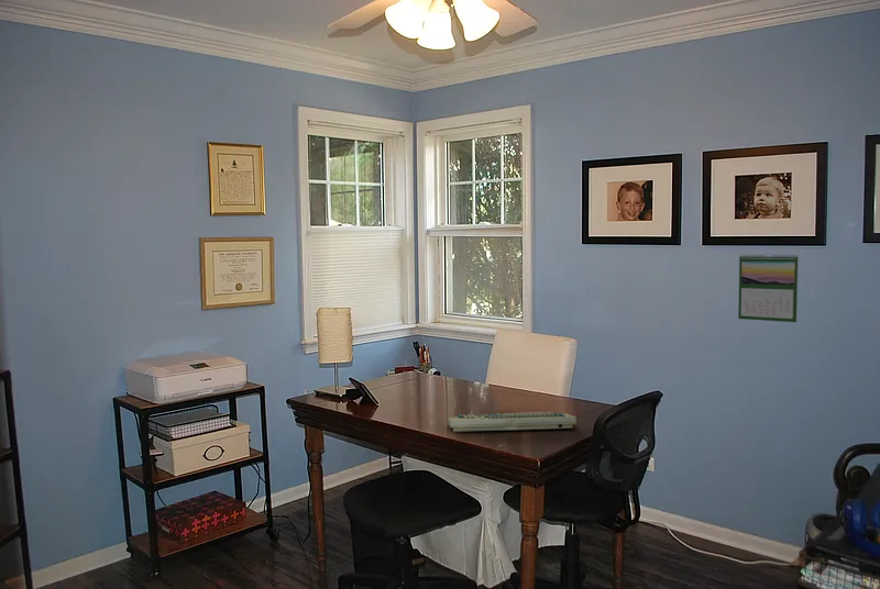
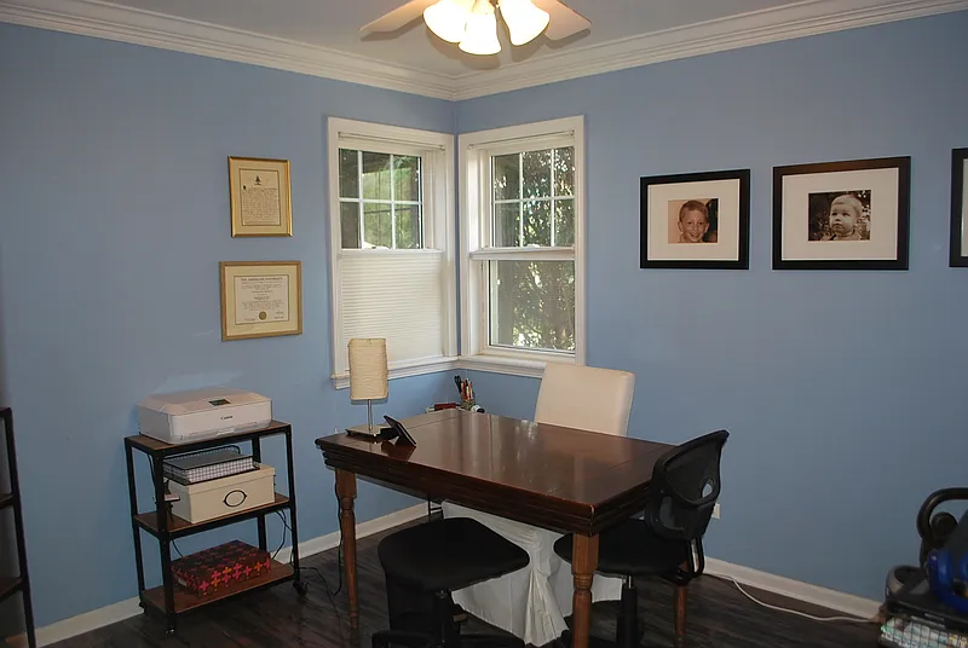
- calendar [737,254,800,323]
- keyboard [447,411,578,433]
